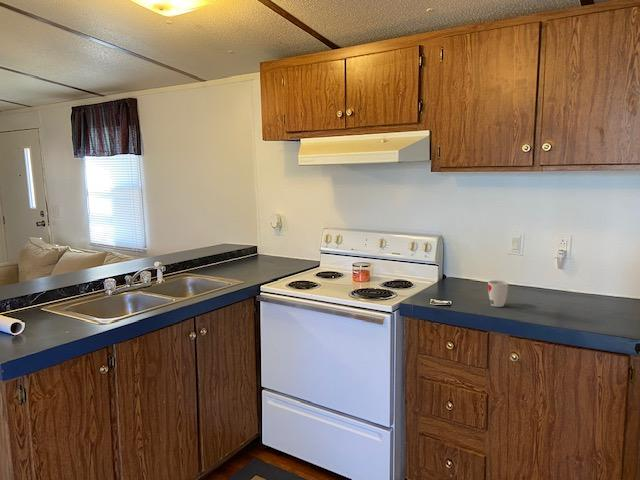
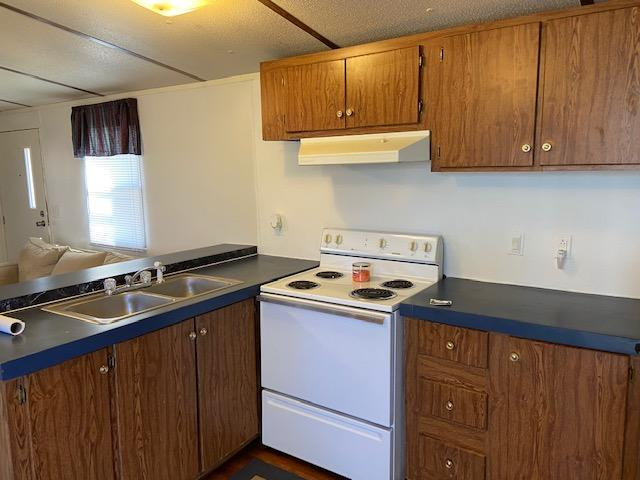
- cup [487,280,509,308]
